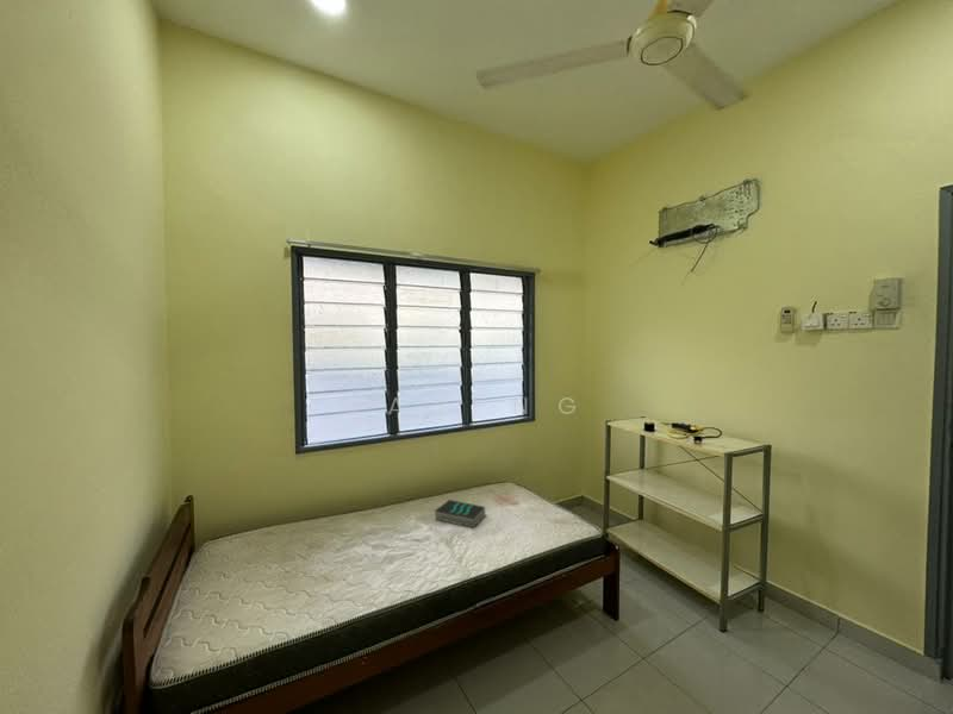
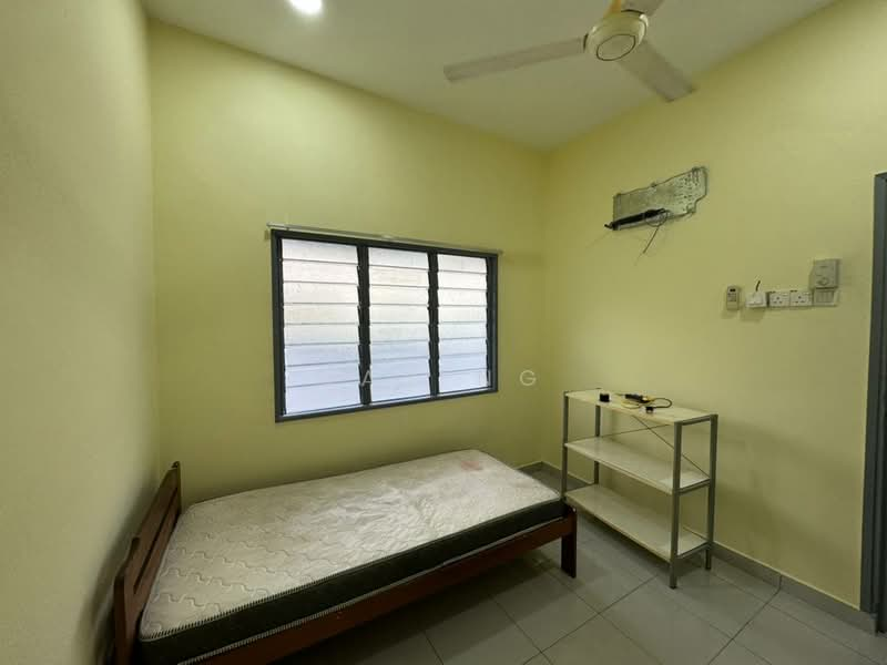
- book [434,499,486,528]
